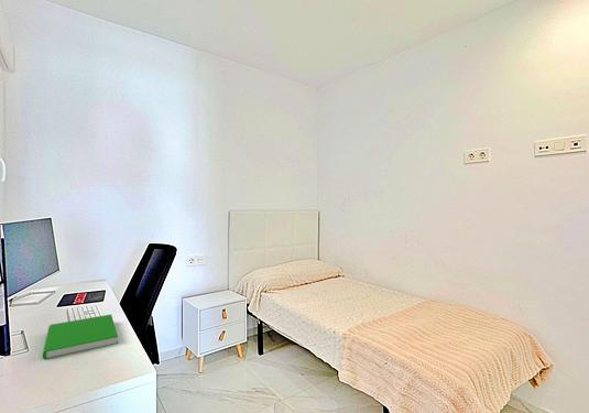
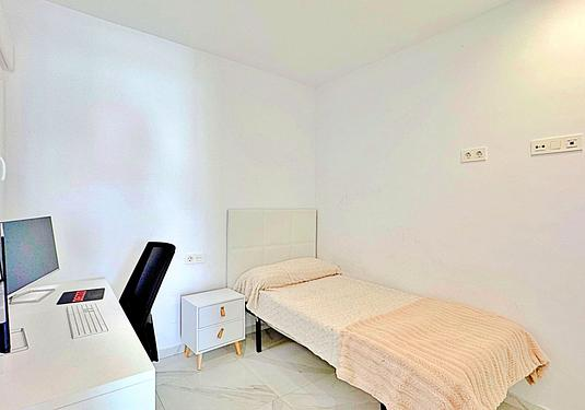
- book [42,313,119,360]
